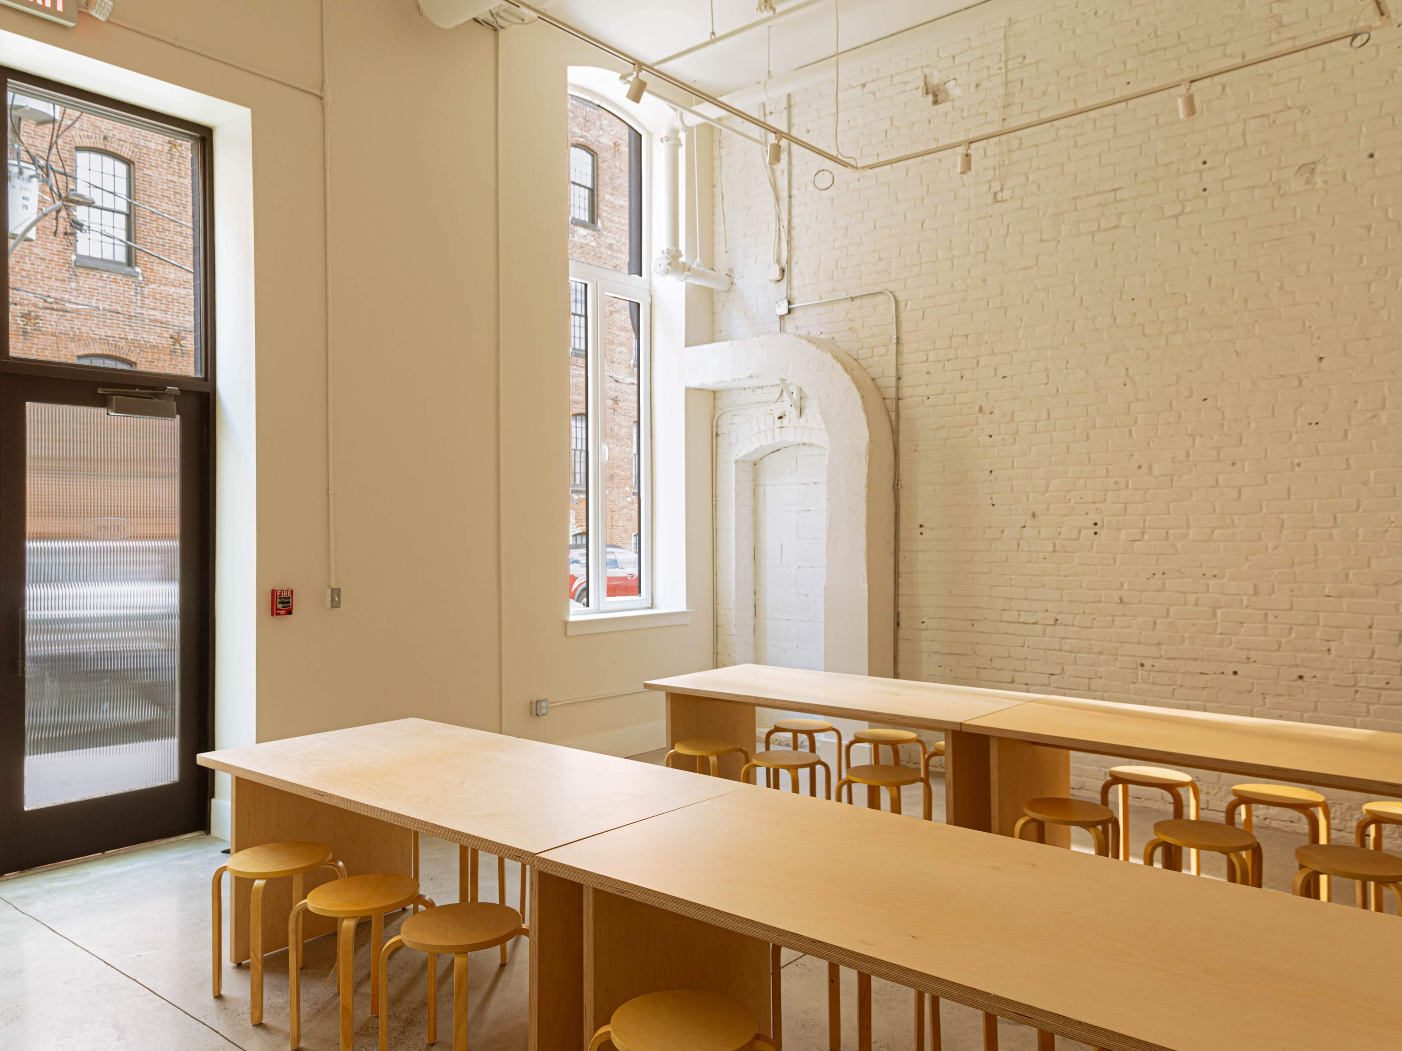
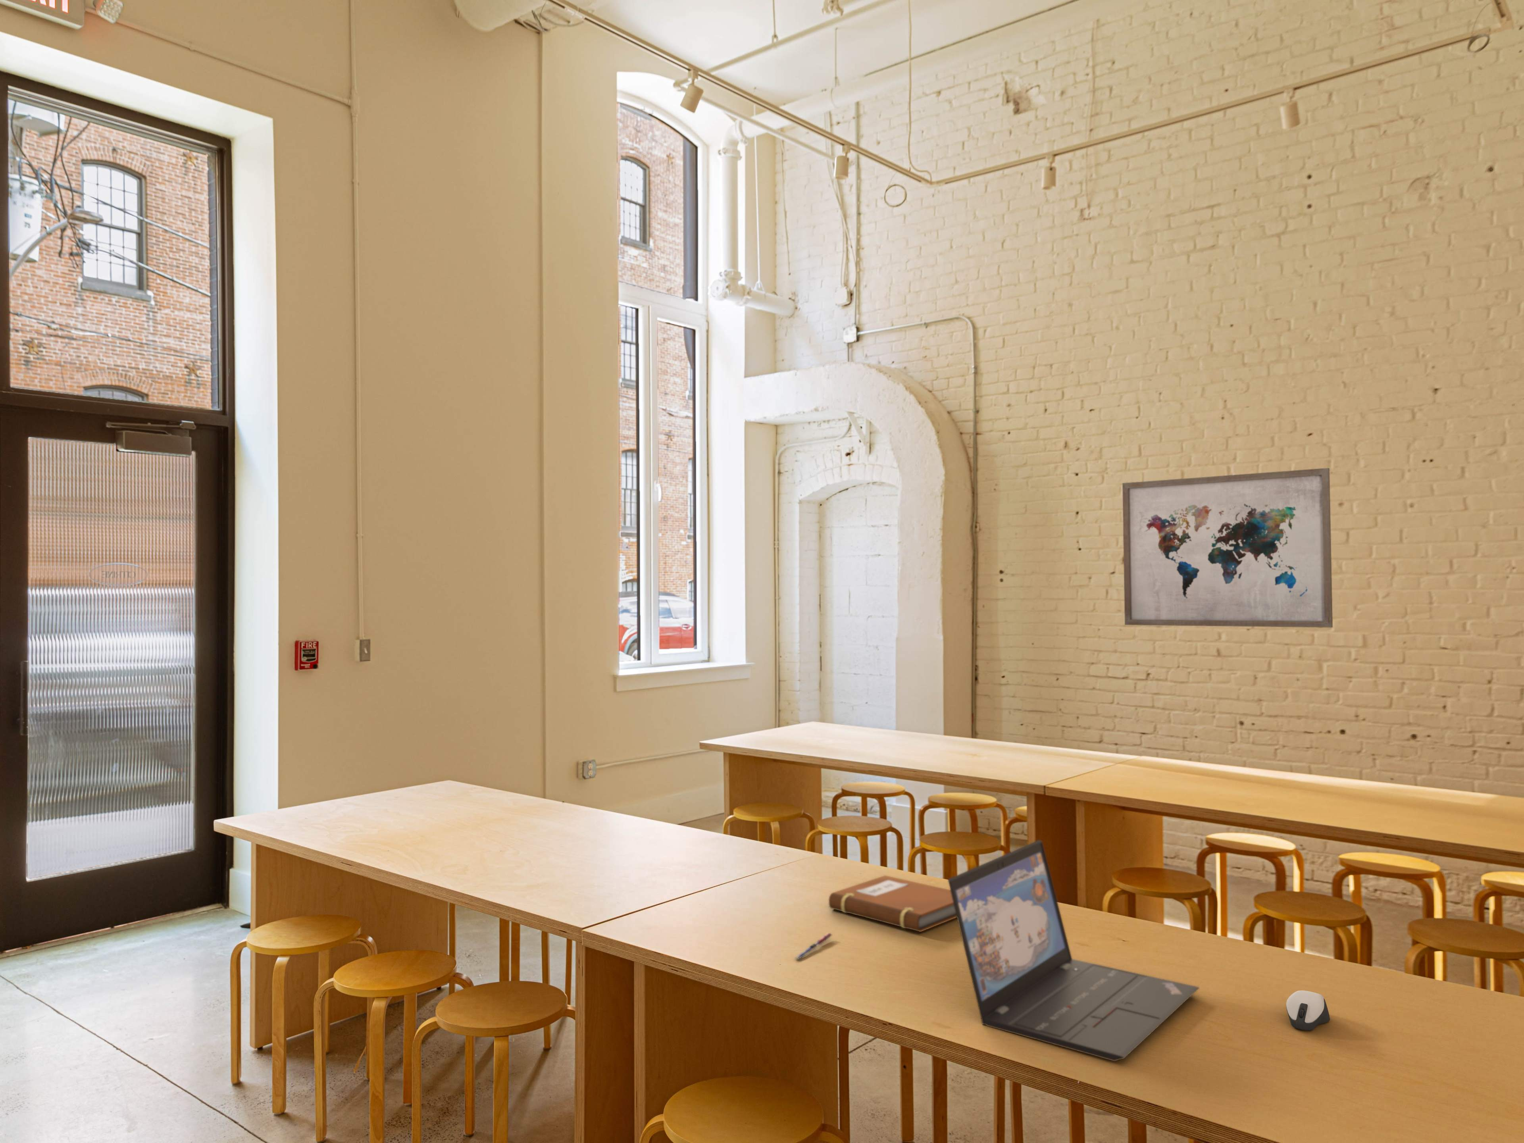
+ pen [793,933,833,961]
+ wall art [1122,467,1333,628]
+ laptop [947,839,1200,1061]
+ notebook [828,875,956,932]
+ computer mouse [1286,991,1331,1031]
